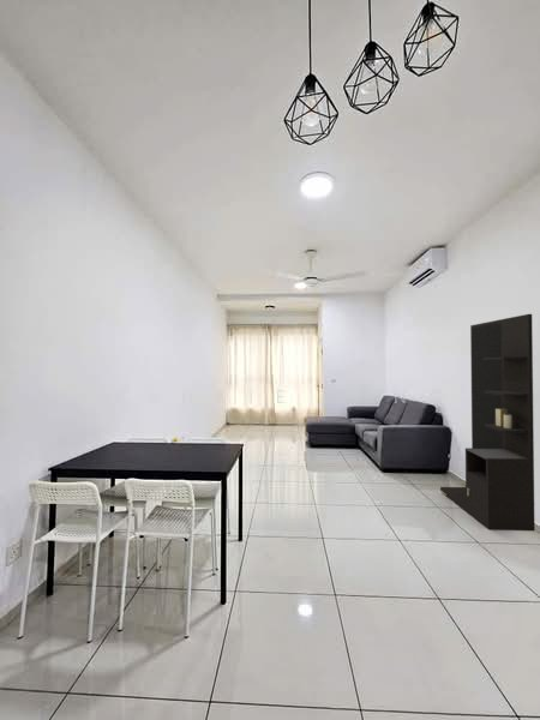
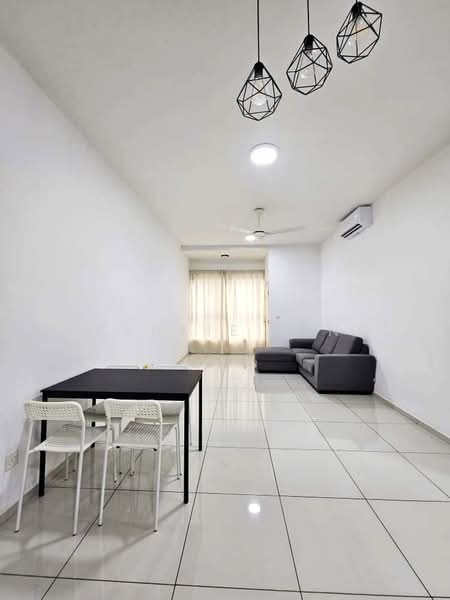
- storage cabinet [439,313,536,533]
